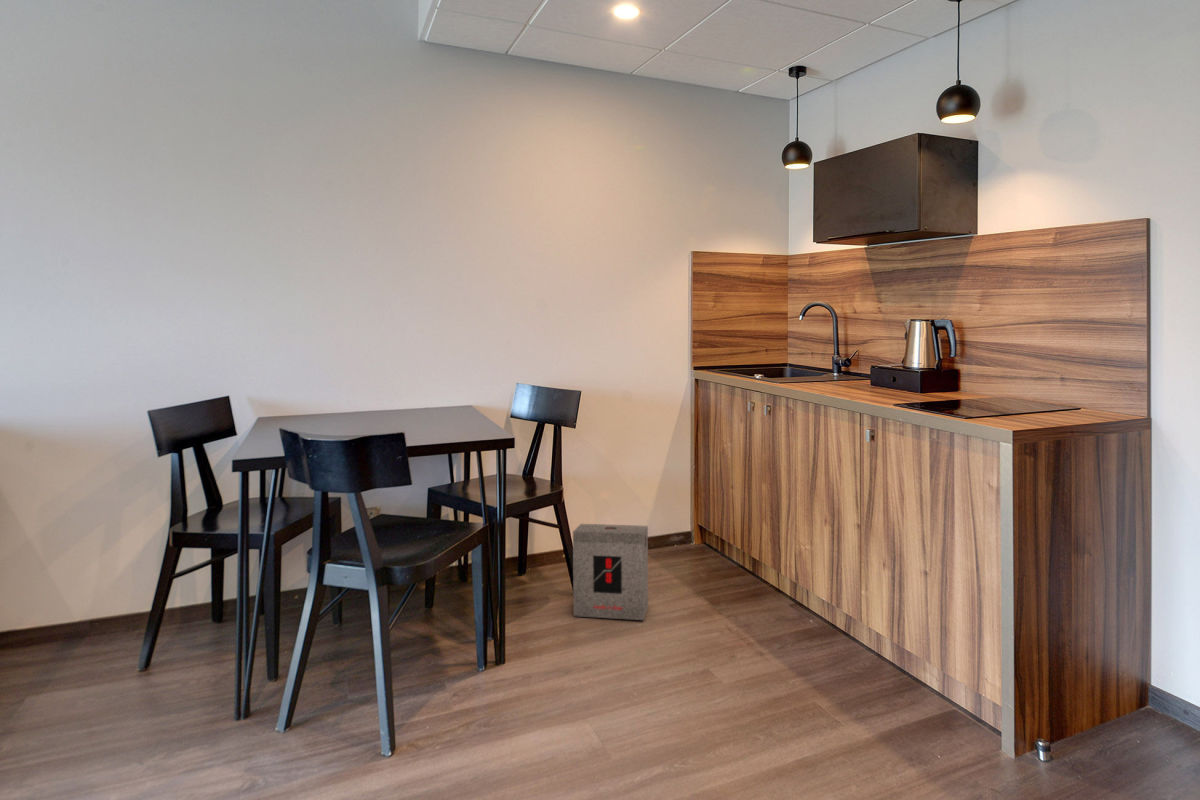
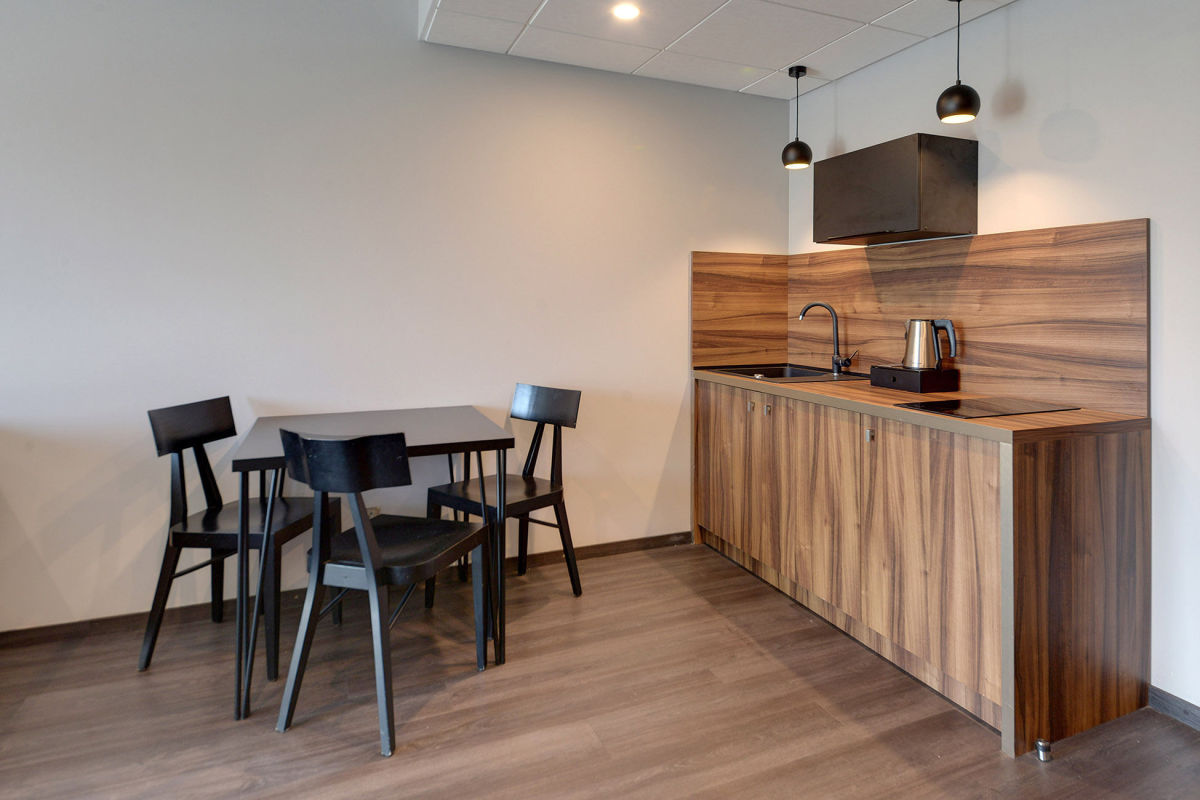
- box [572,523,649,621]
